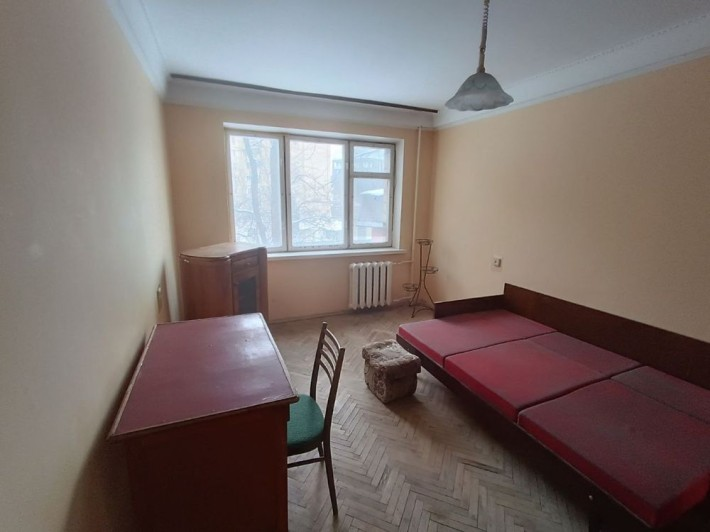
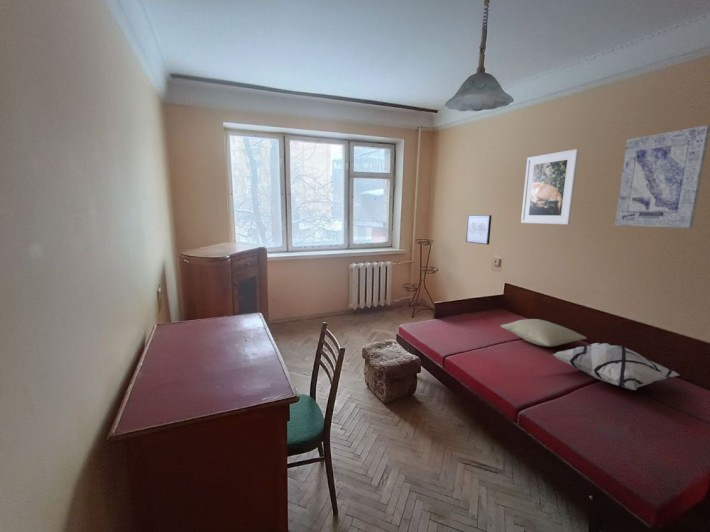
+ wall art [614,124,710,229]
+ wall art [465,214,493,246]
+ pillow [500,318,588,347]
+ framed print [520,148,580,226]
+ decorative pillow [551,342,680,391]
